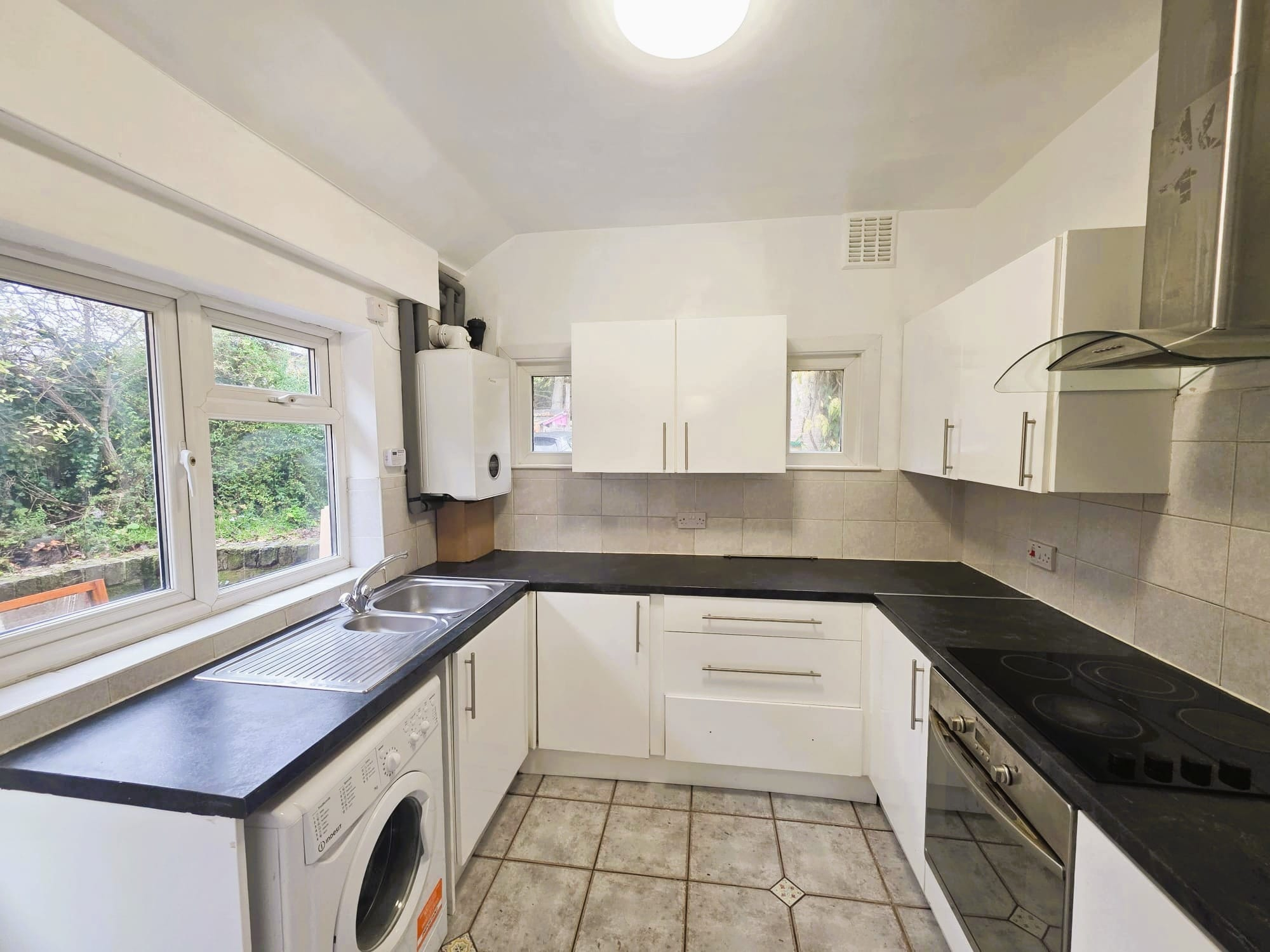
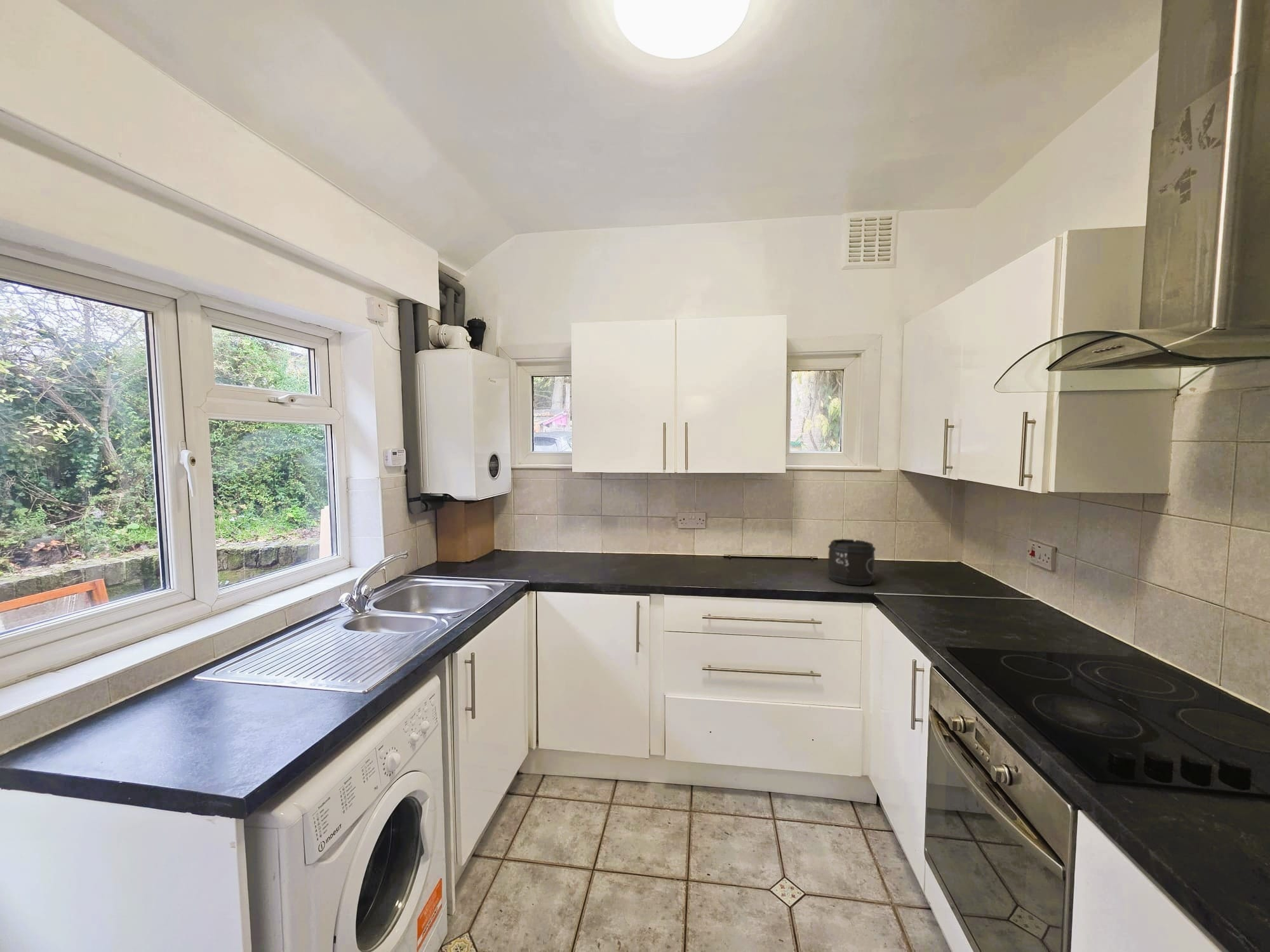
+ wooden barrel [827,538,876,586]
